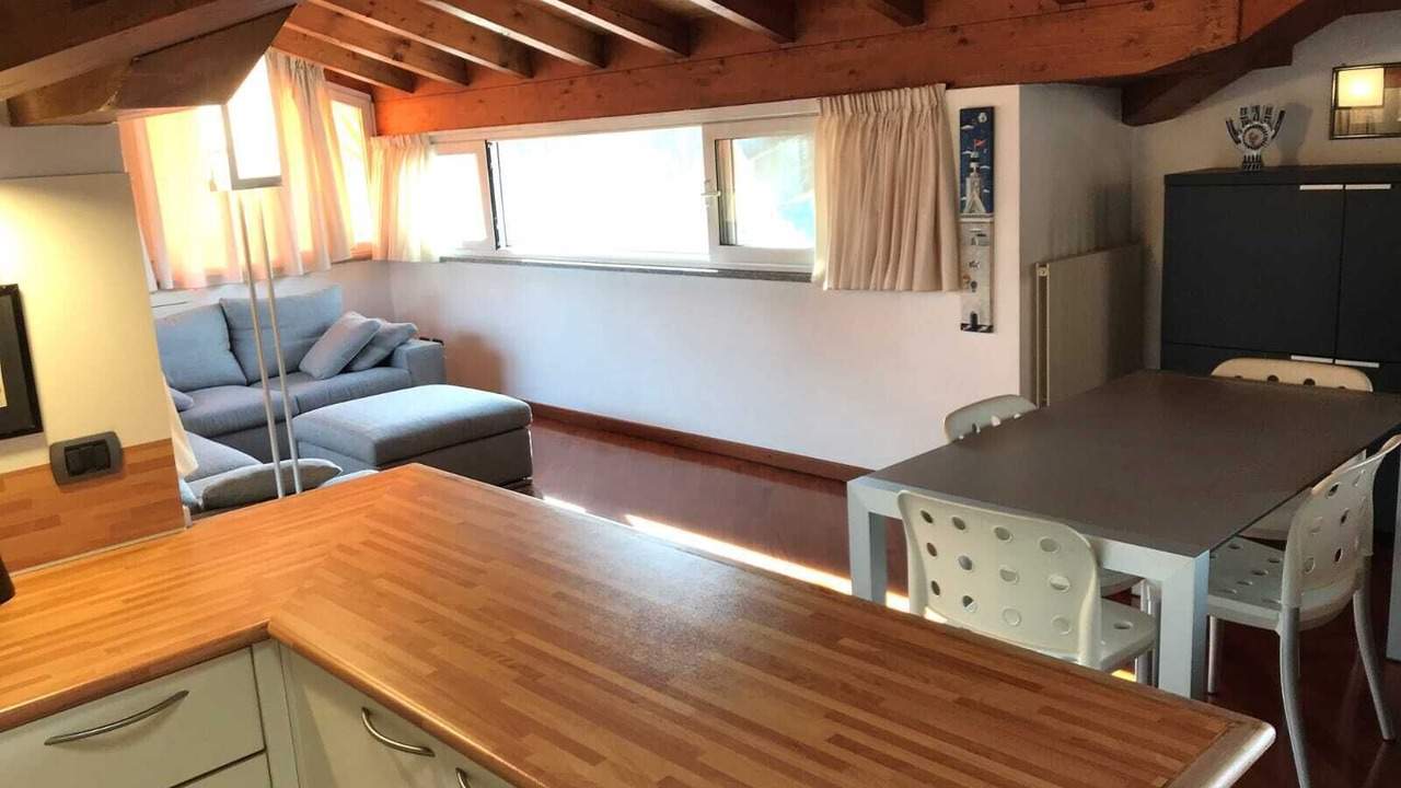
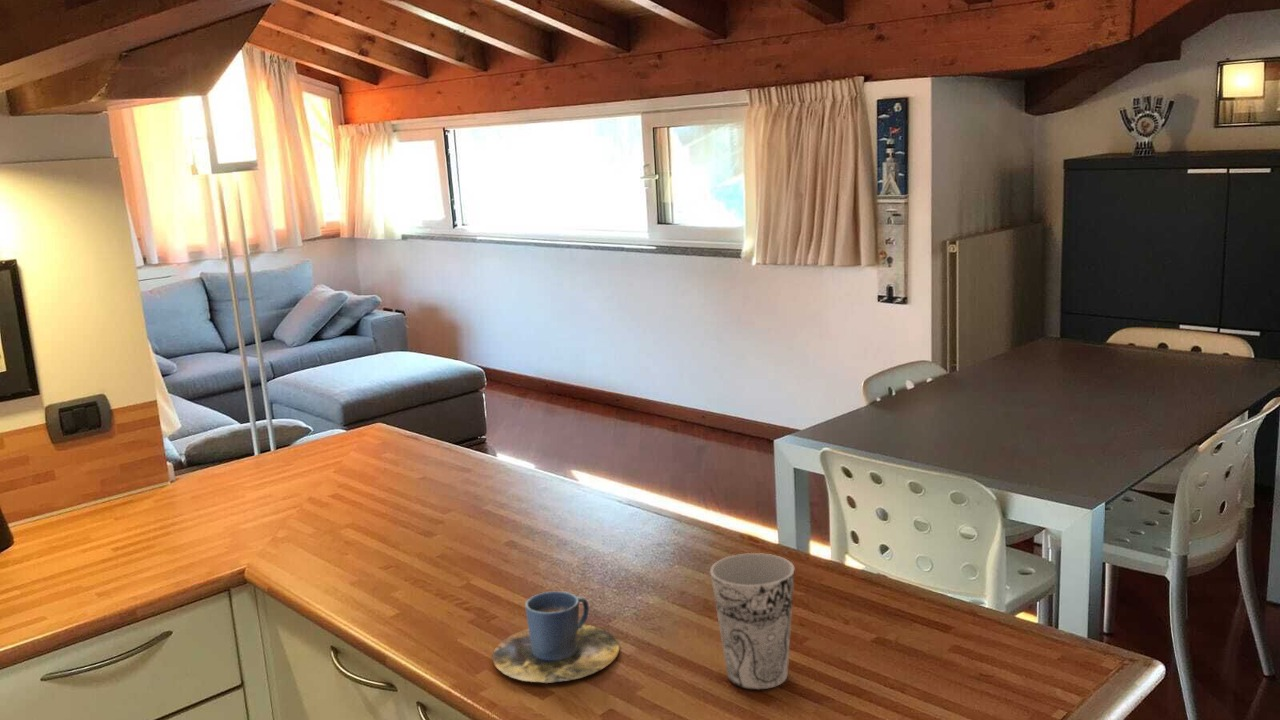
+ cup [492,591,620,684]
+ cup [709,552,795,691]
